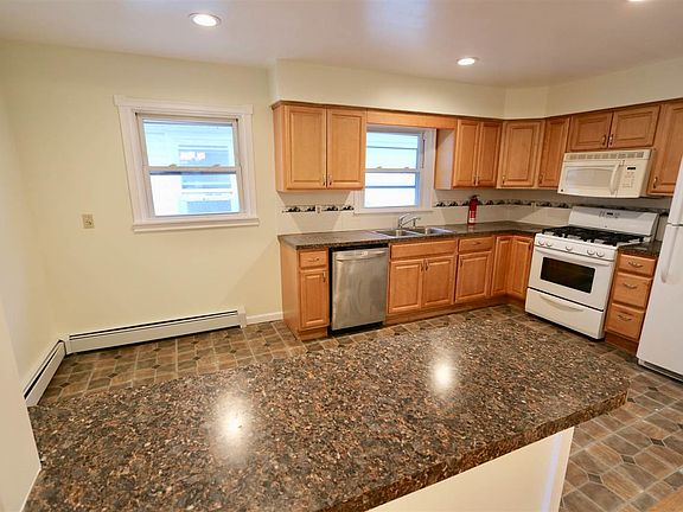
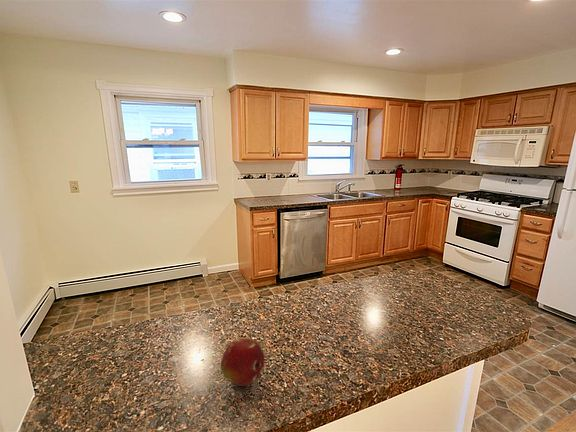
+ fruit [220,337,265,387]
